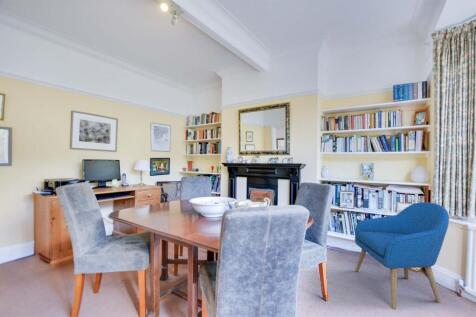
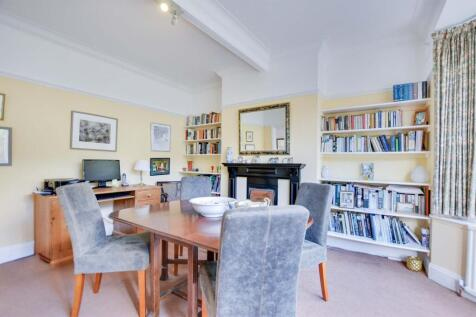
- armchair [354,201,450,311]
